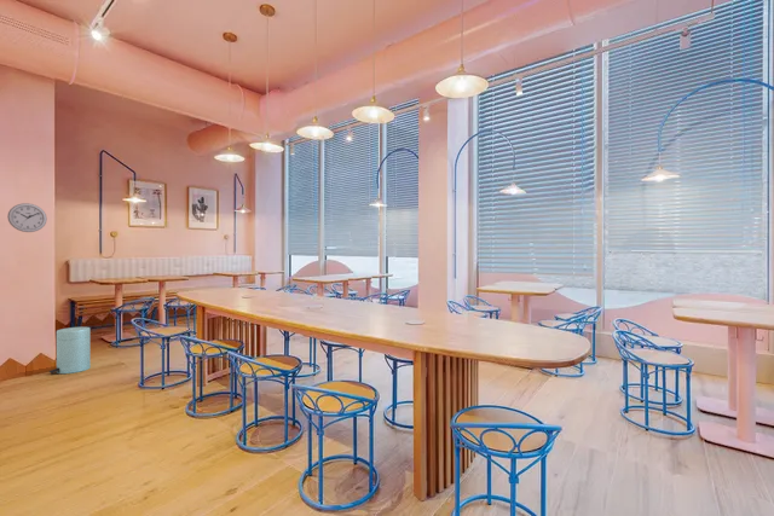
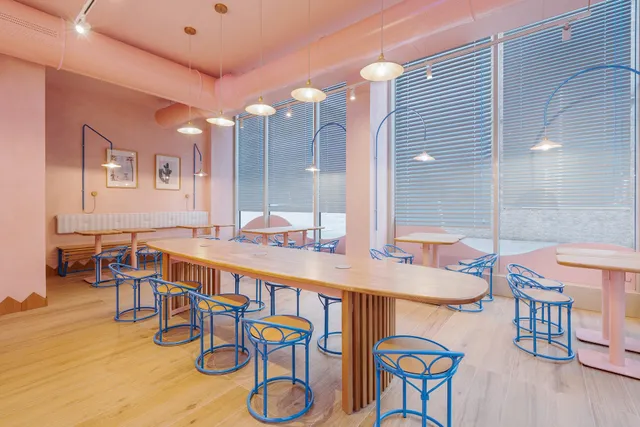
- wall clock [6,202,48,233]
- trash can [48,326,92,375]
